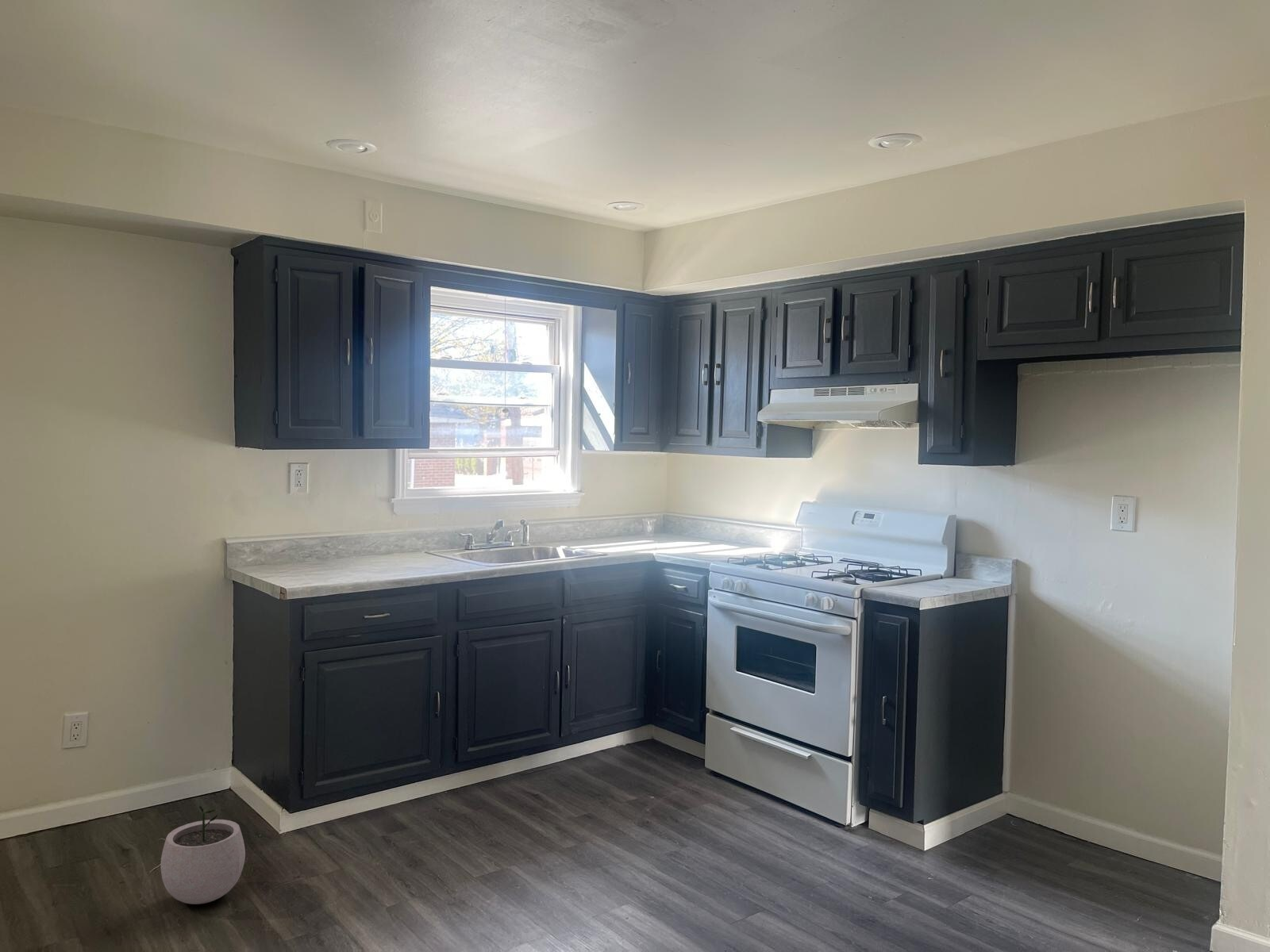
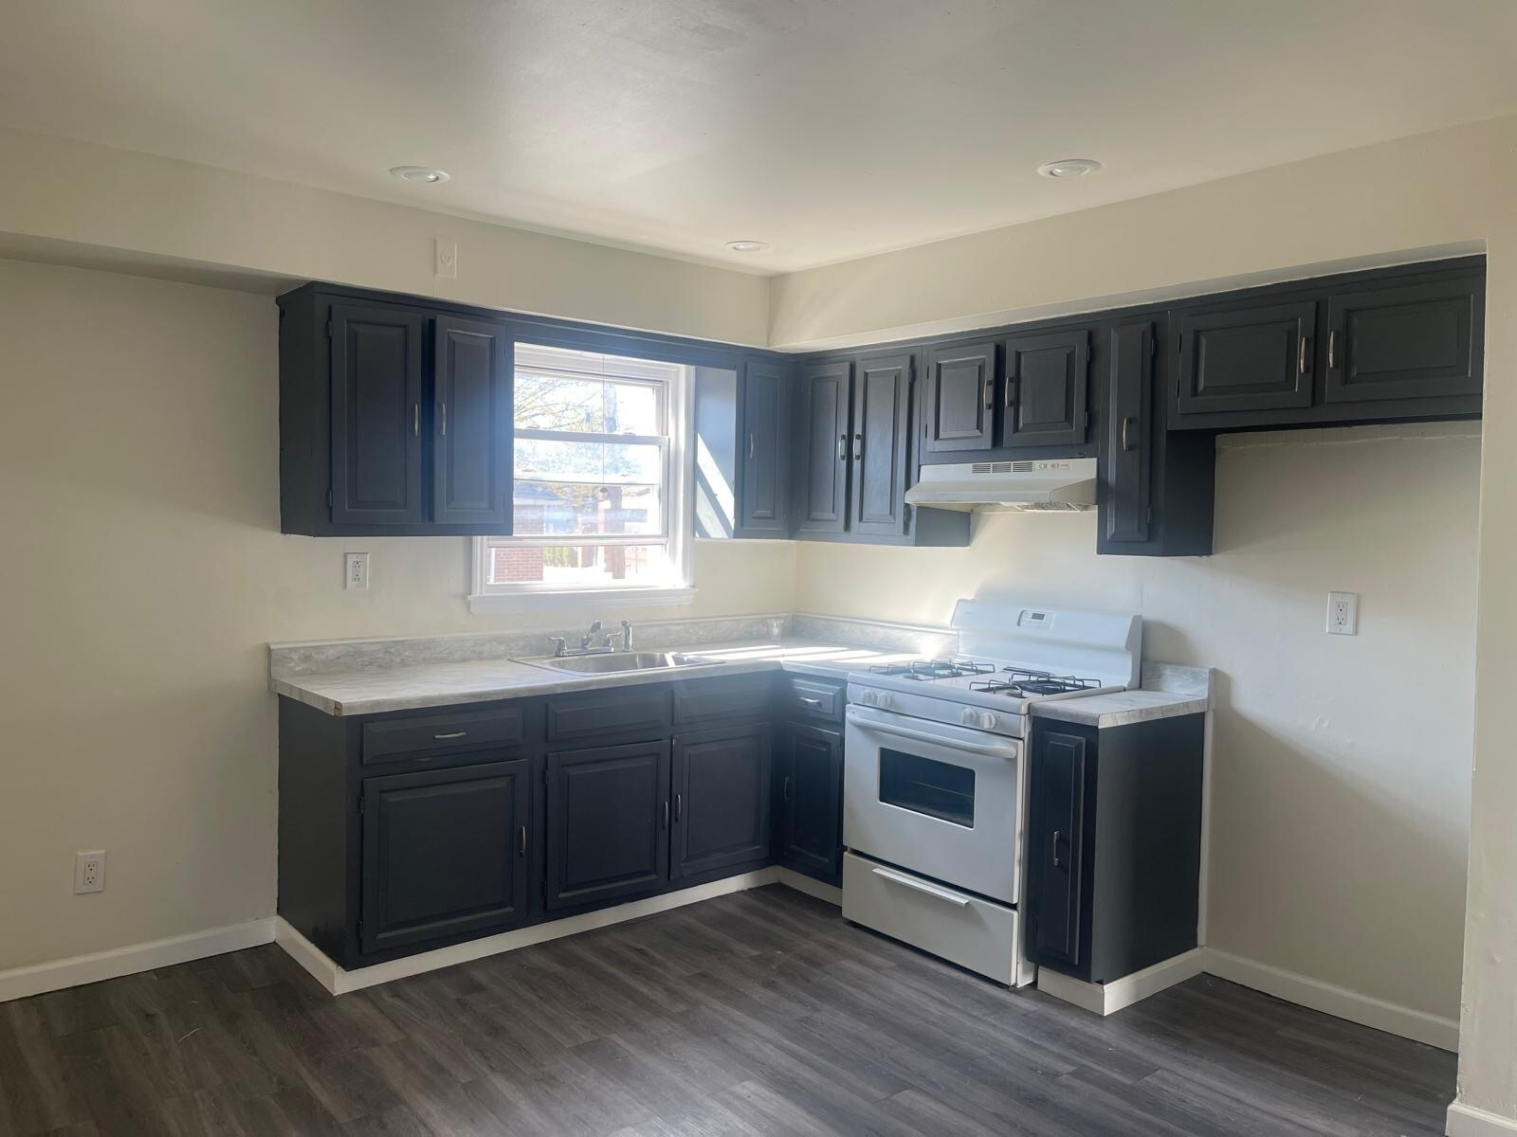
- plant pot [160,803,246,905]
